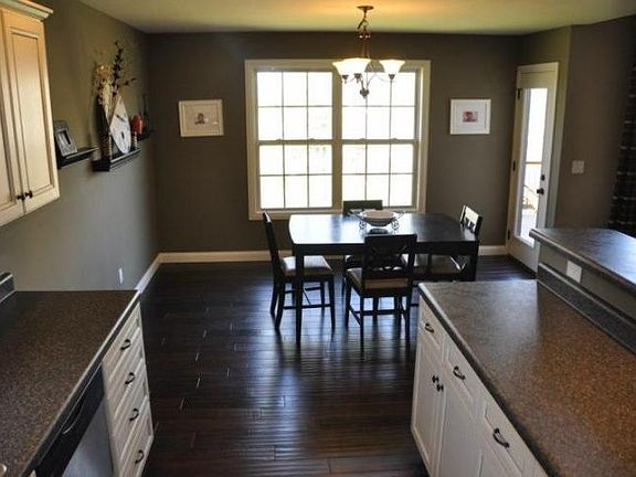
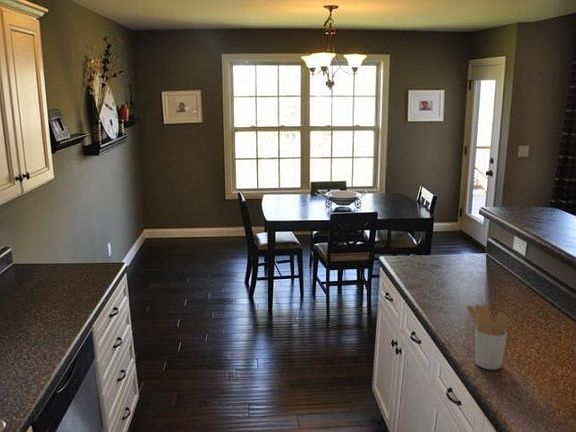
+ utensil holder [466,304,510,371]
